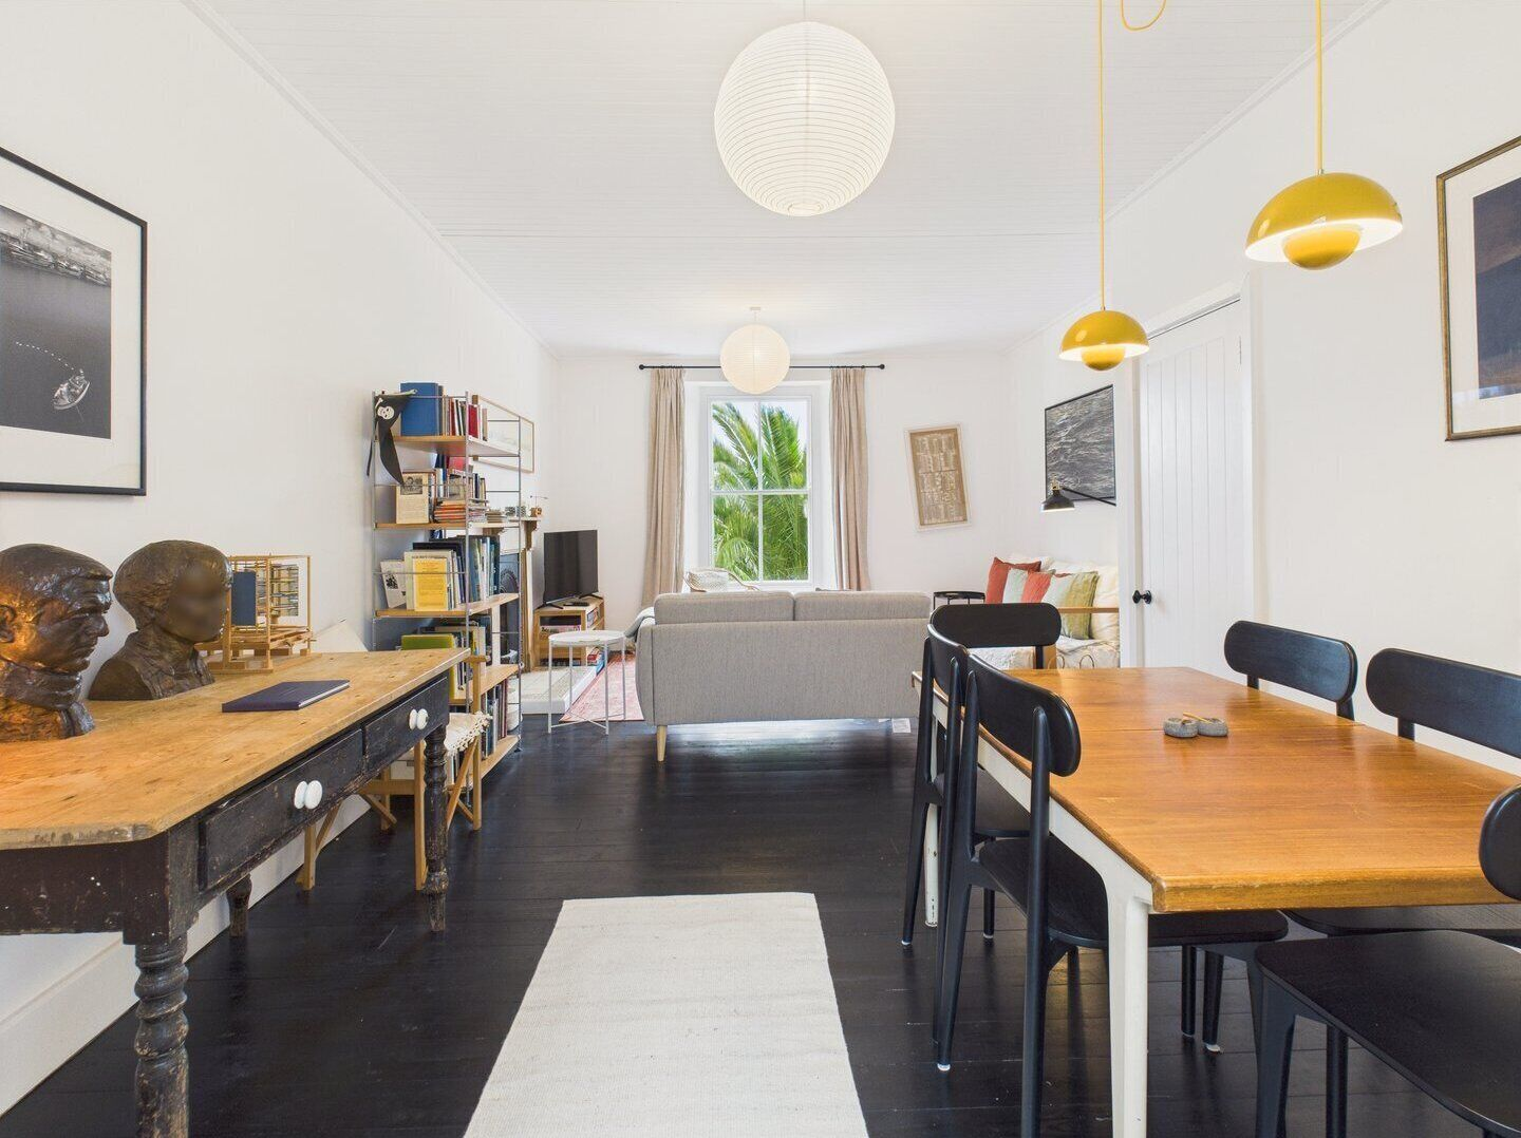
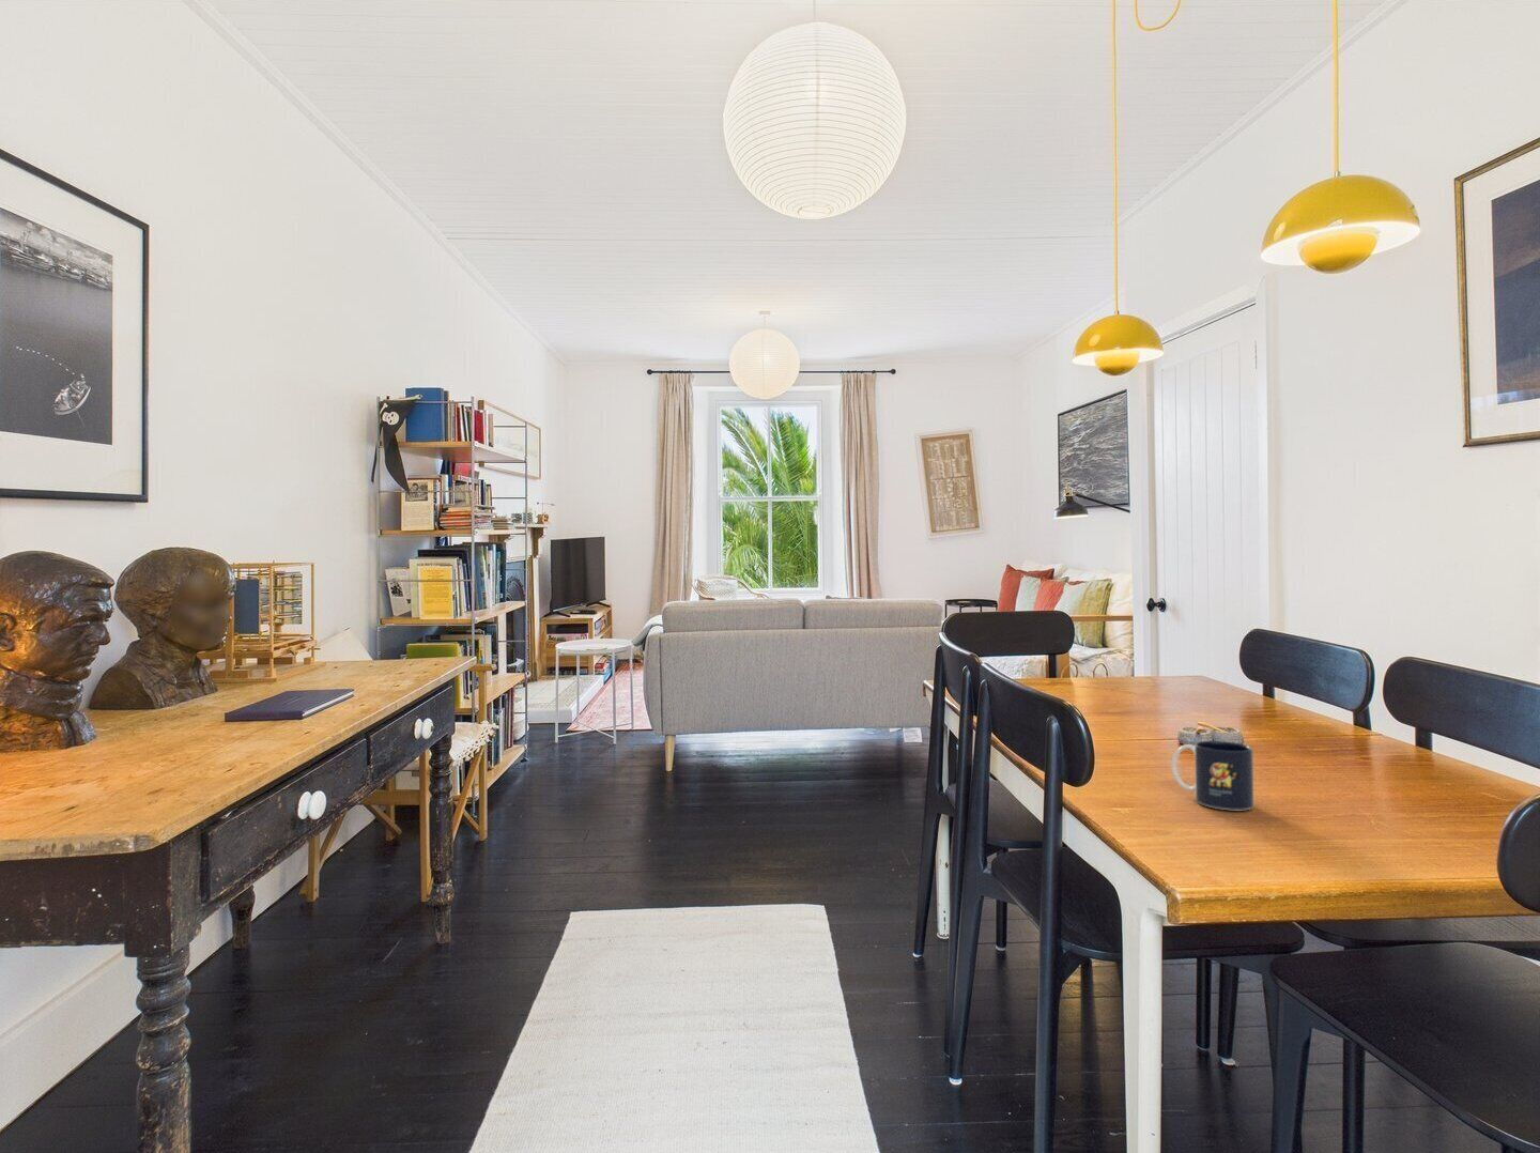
+ mug [1170,740,1254,810]
